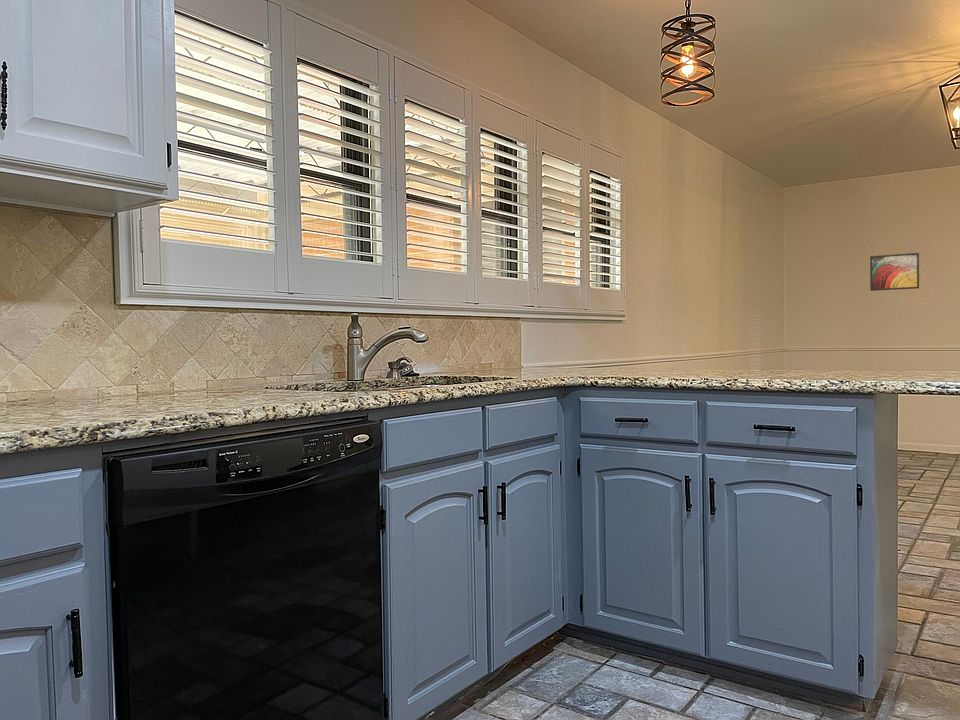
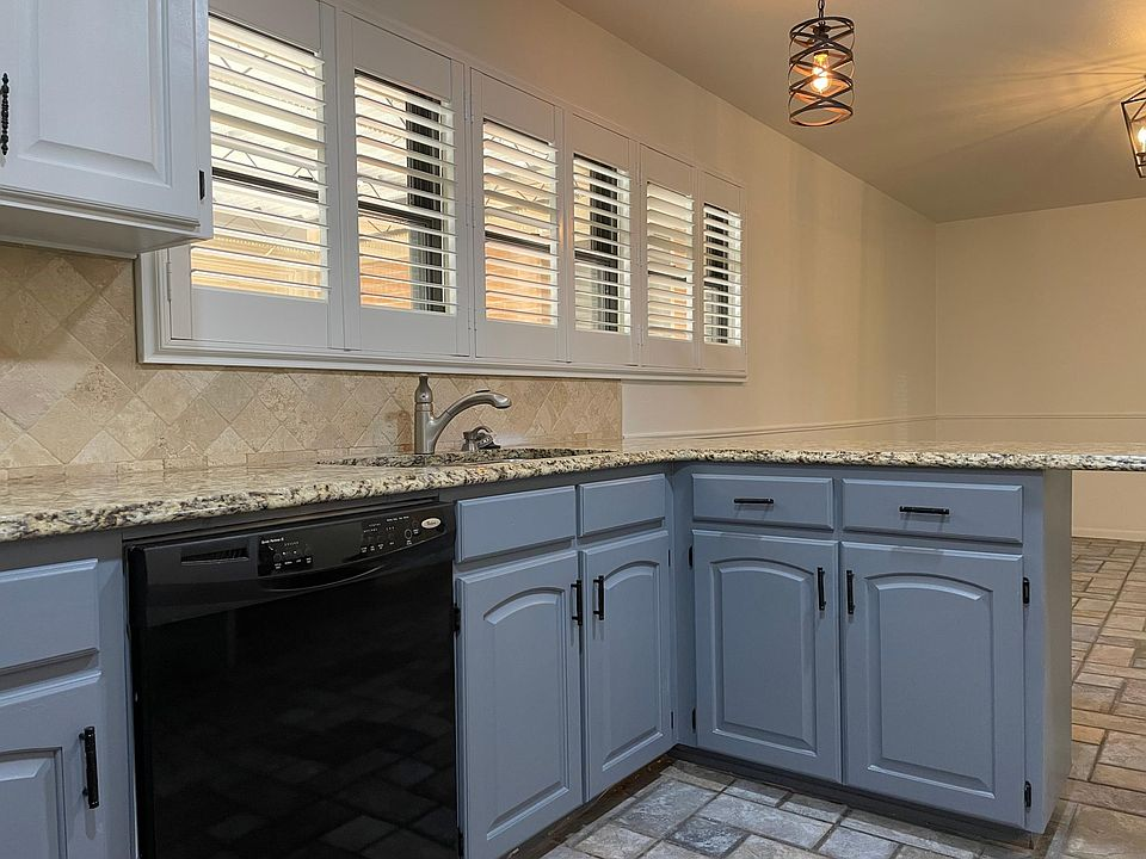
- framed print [869,252,920,292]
